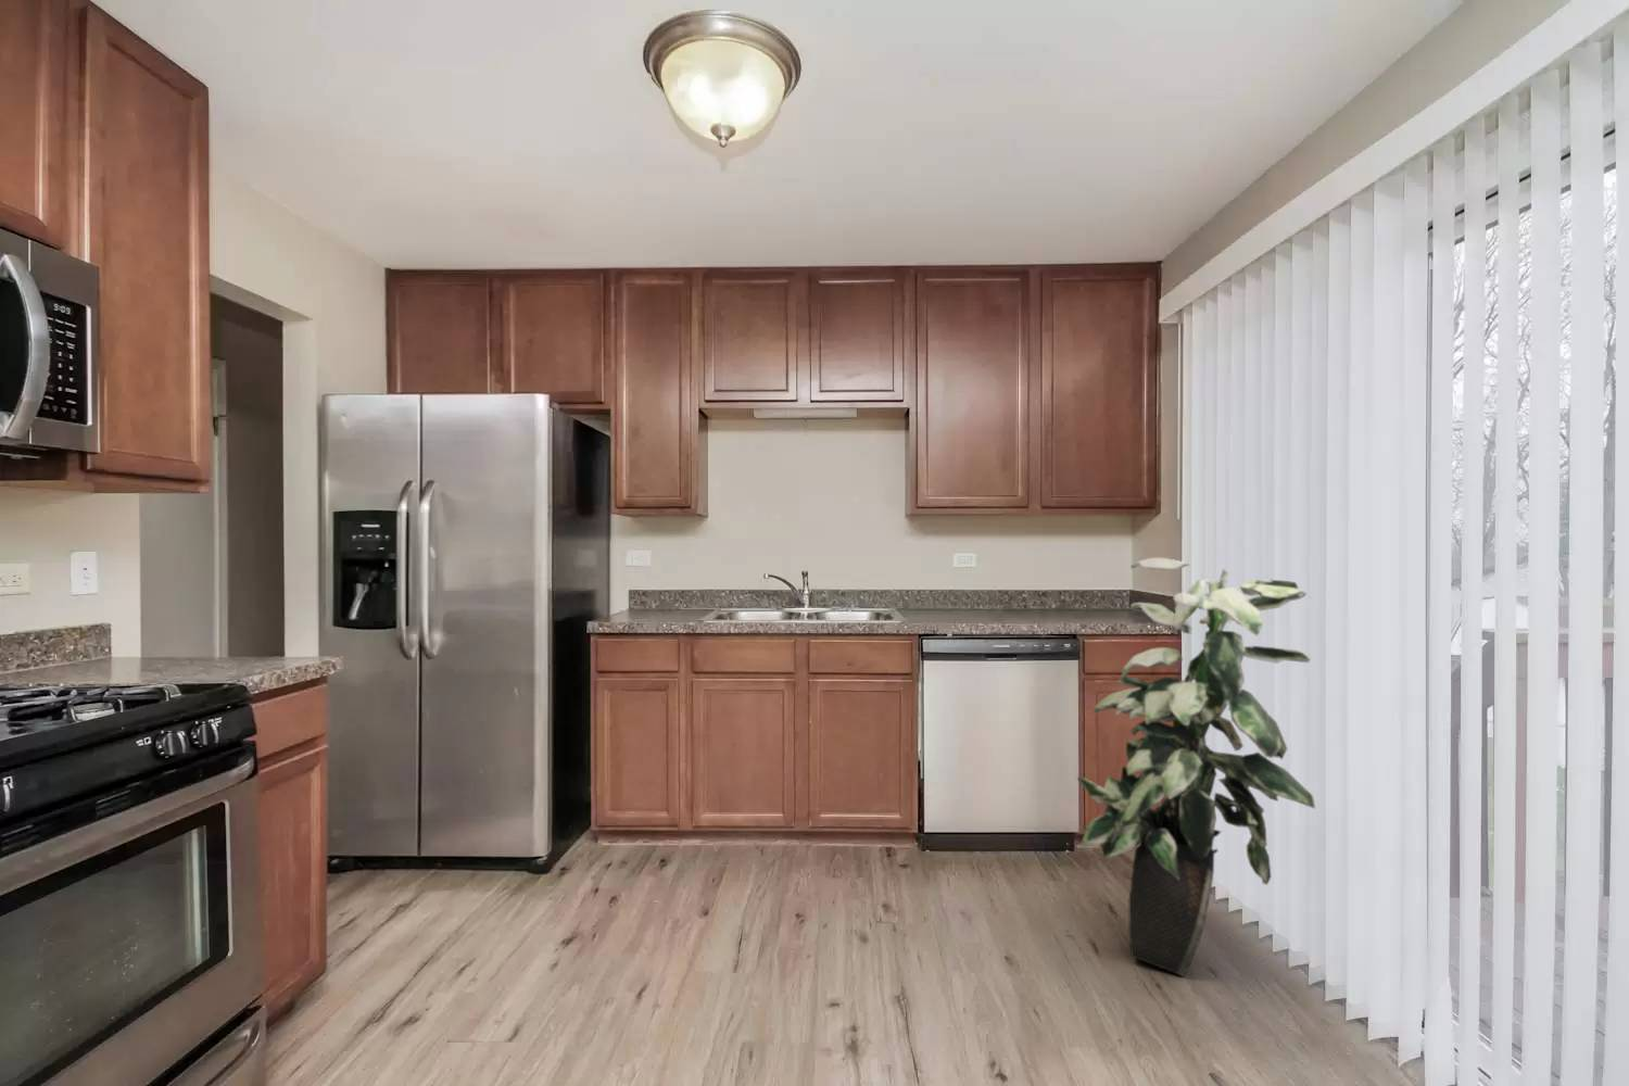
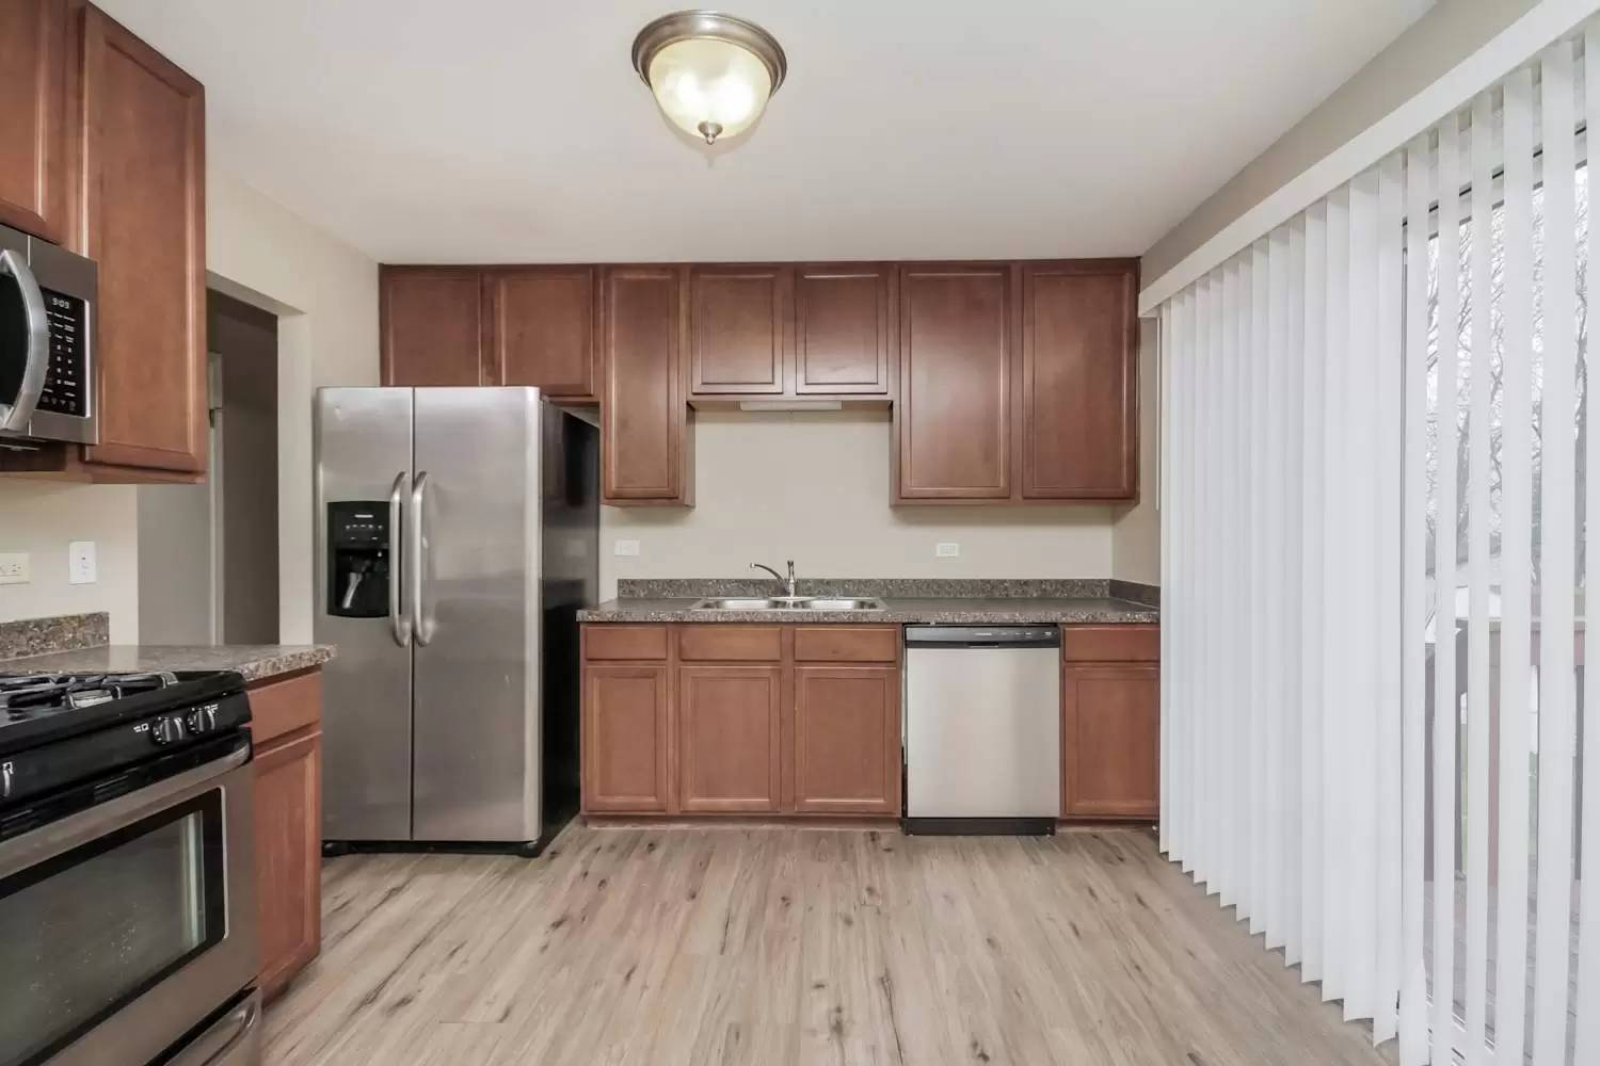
- indoor plant [1076,558,1316,977]
